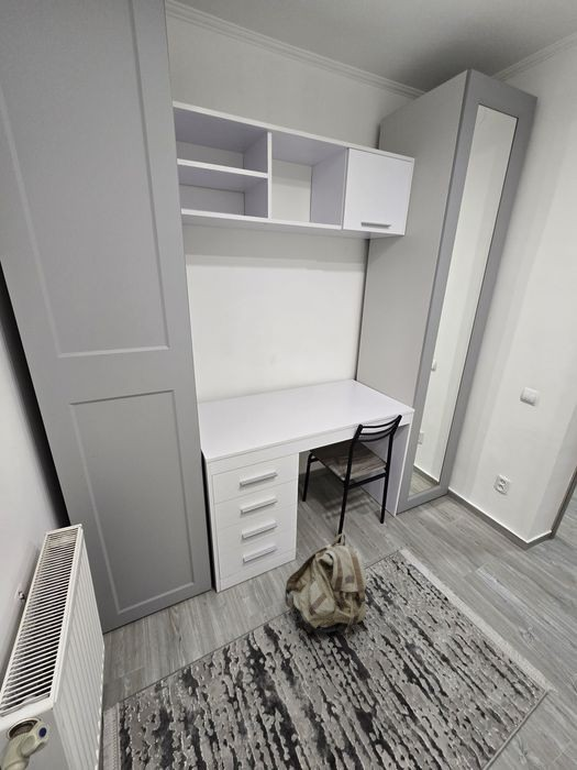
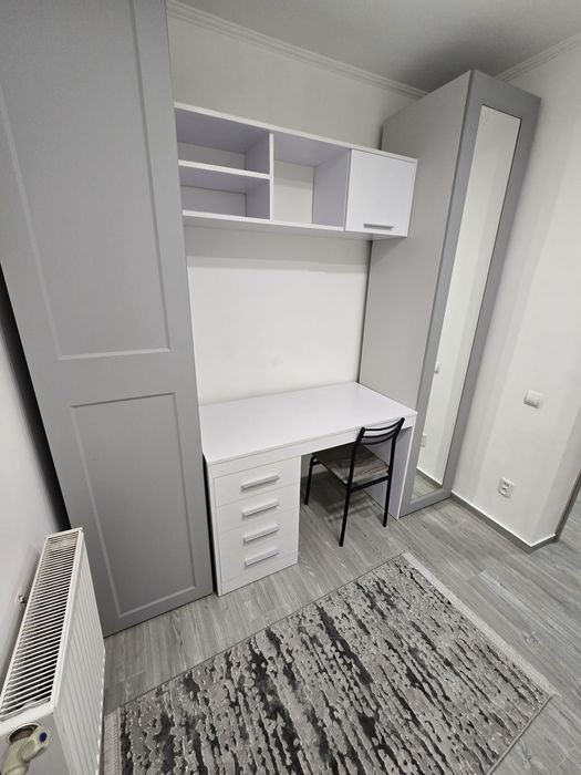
- backpack [284,532,368,638]
